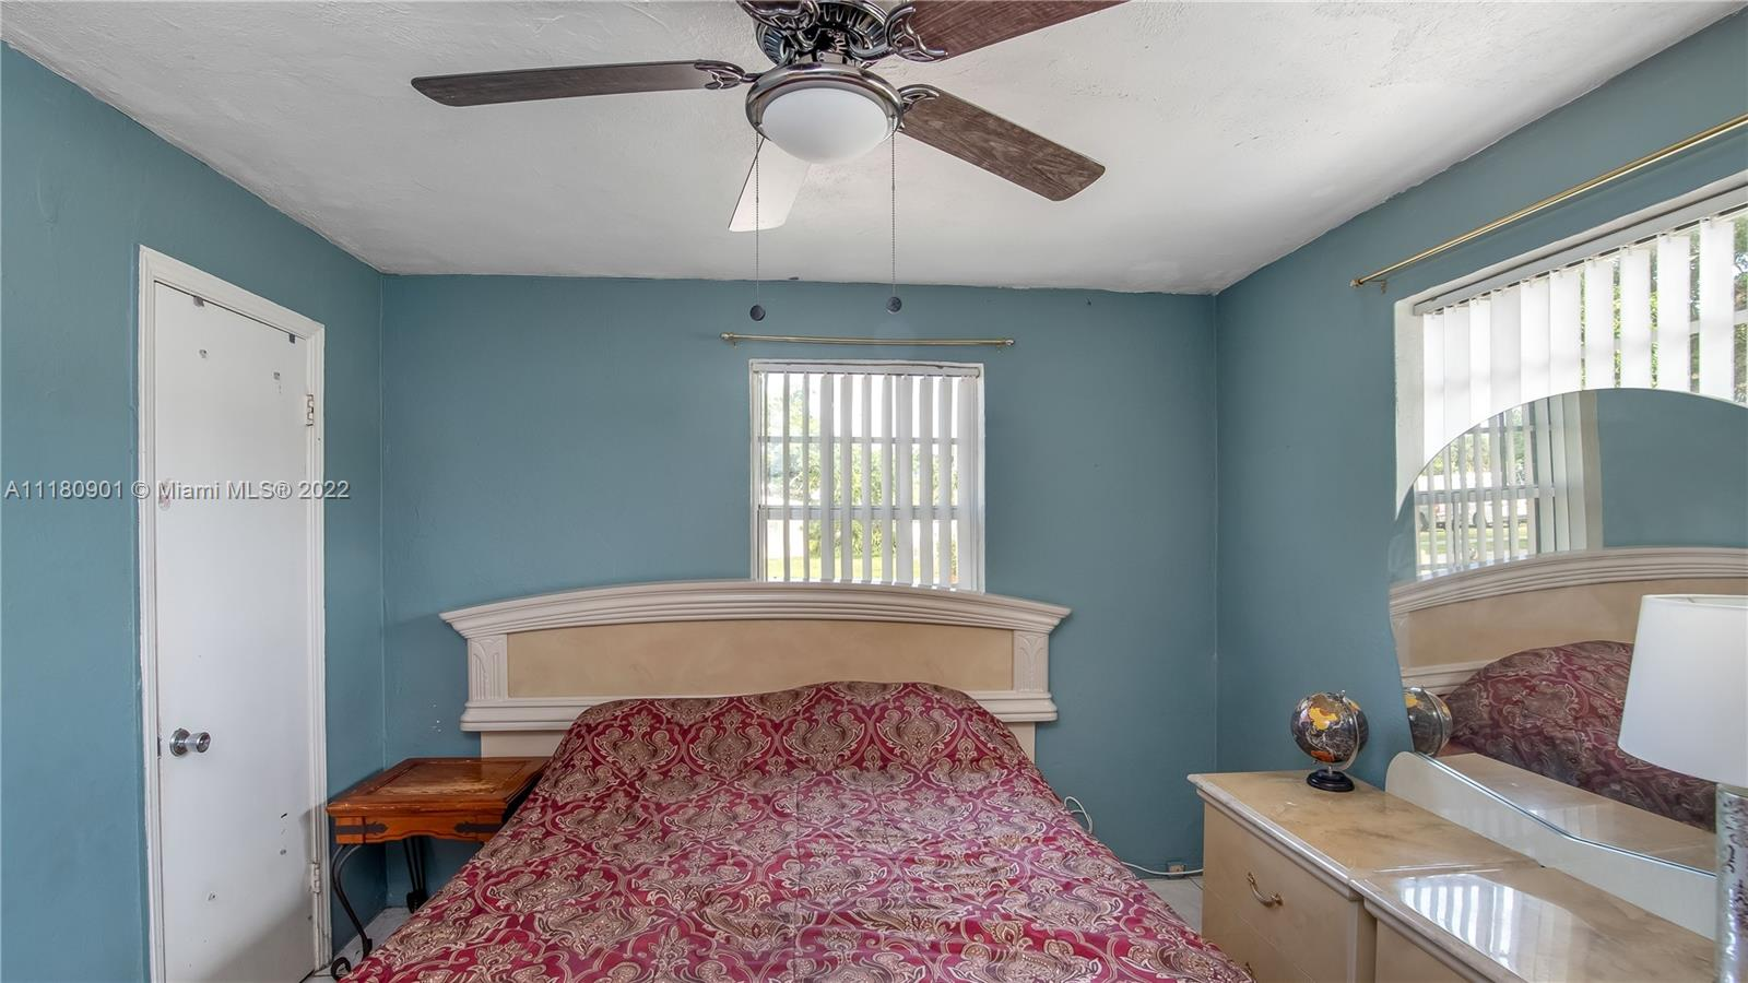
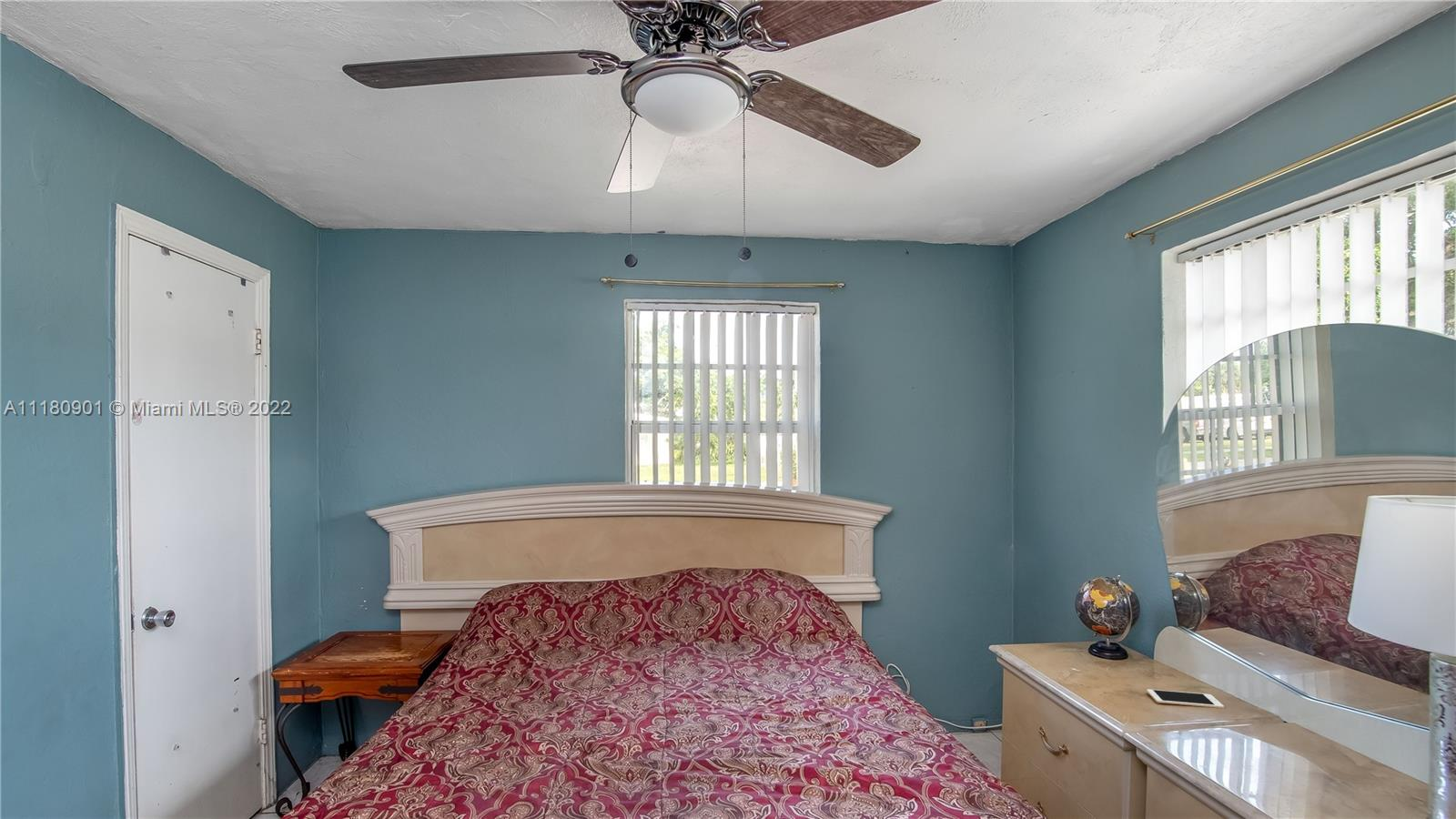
+ cell phone [1147,688,1225,709]
